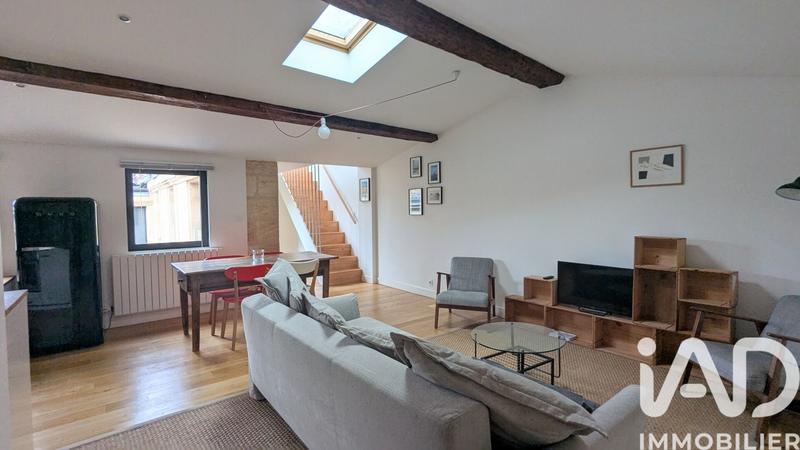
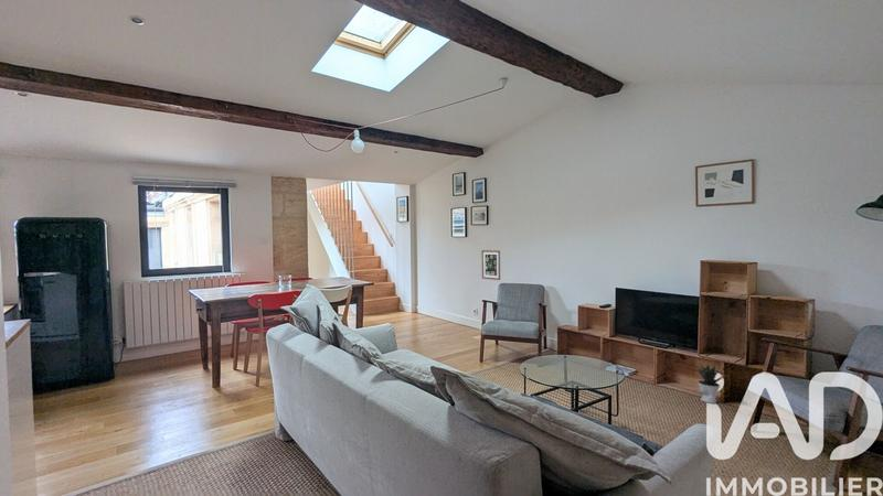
+ potted plant [694,362,730,405]
+ wall art [480,249,501,281]
